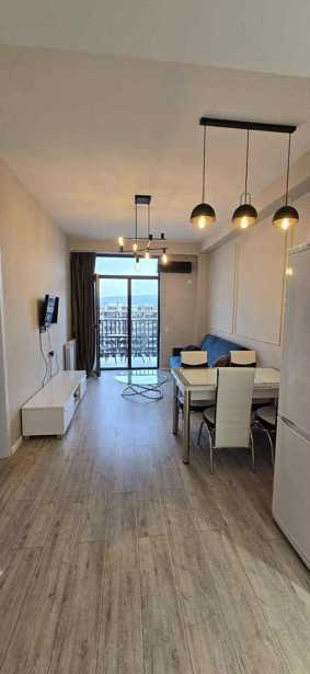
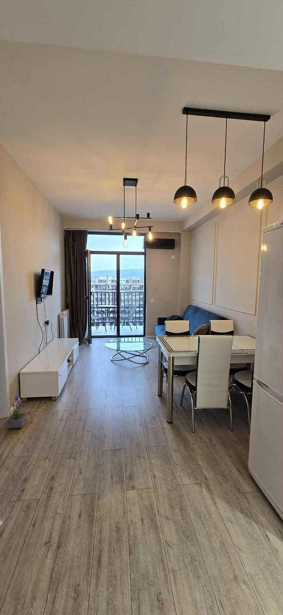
+ potted plant [6,392,28,429]
